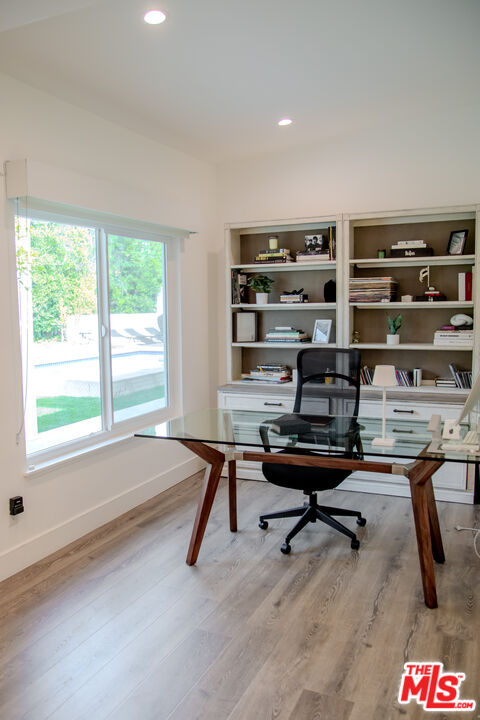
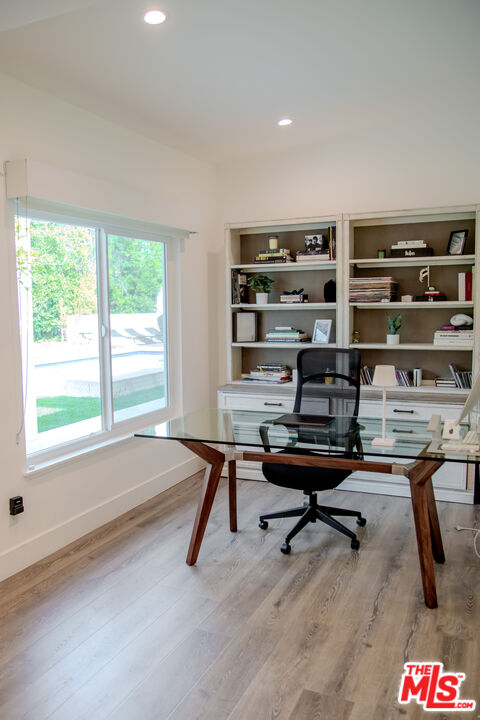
- book [269,418,312,436]
